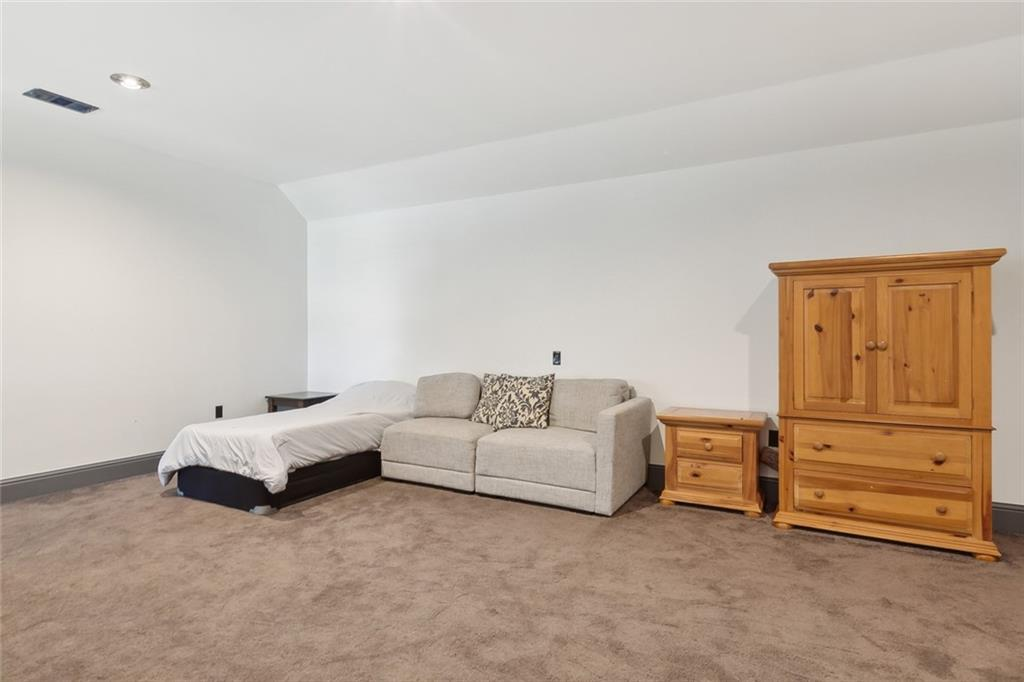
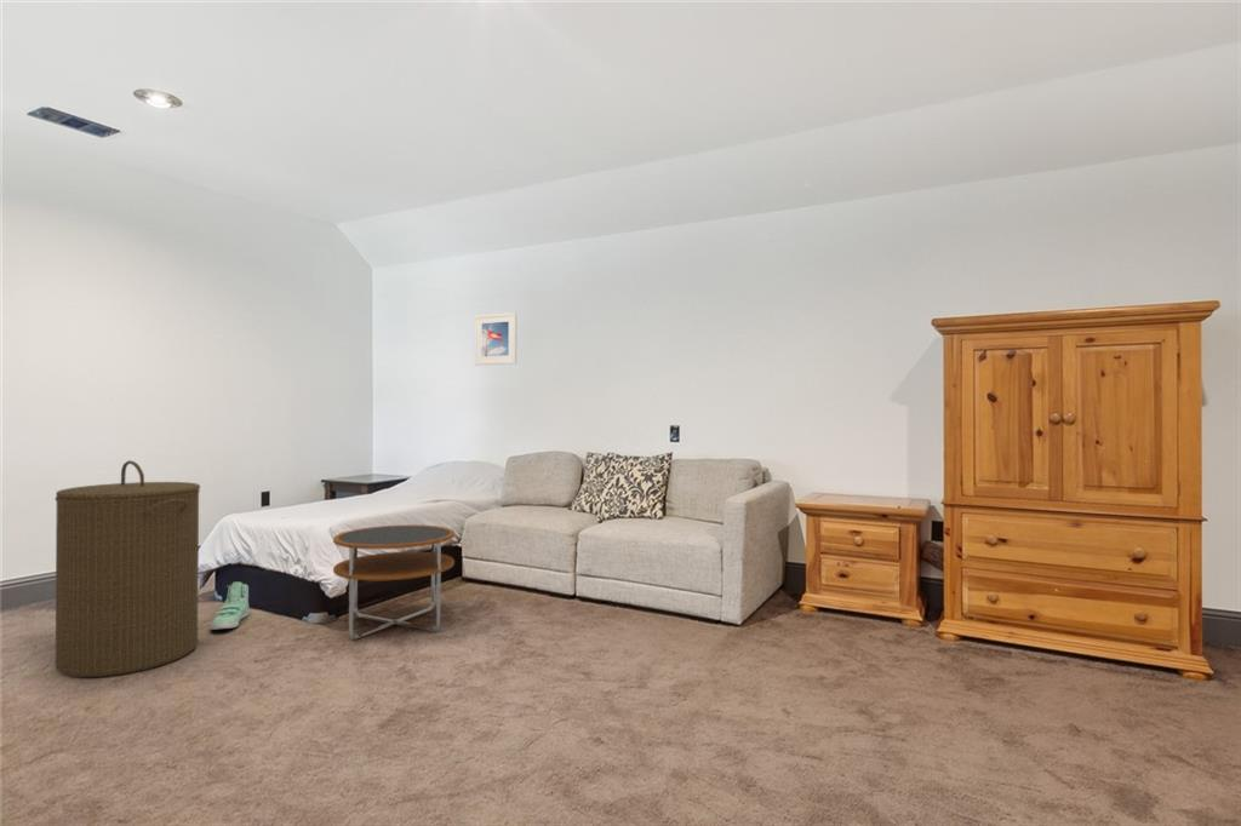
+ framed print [474,311,517,367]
+ side table [332,523,456,641]
+ laundry hamper [55,459,201,678]
+ sneaker [210,581,250,631]
